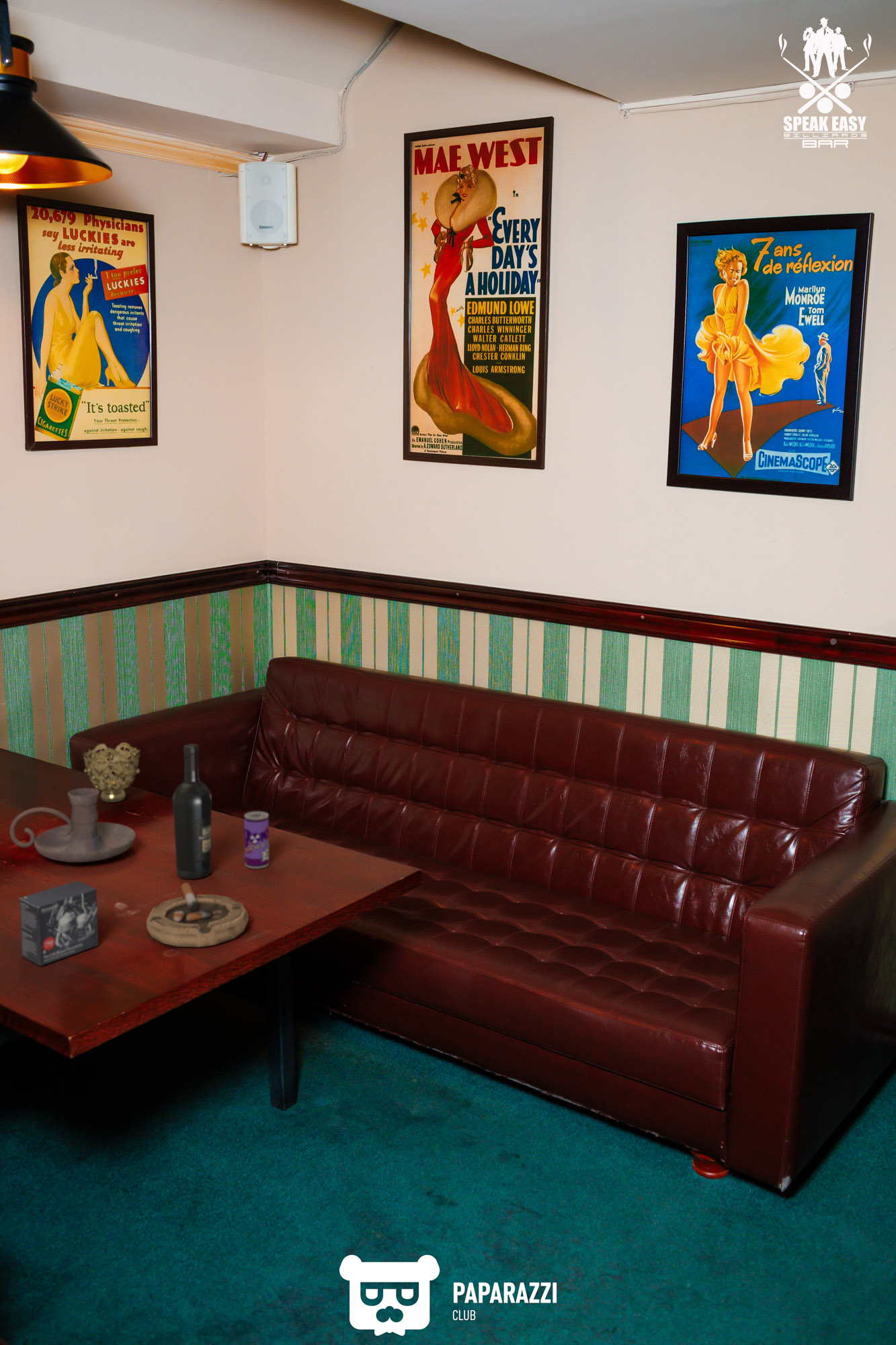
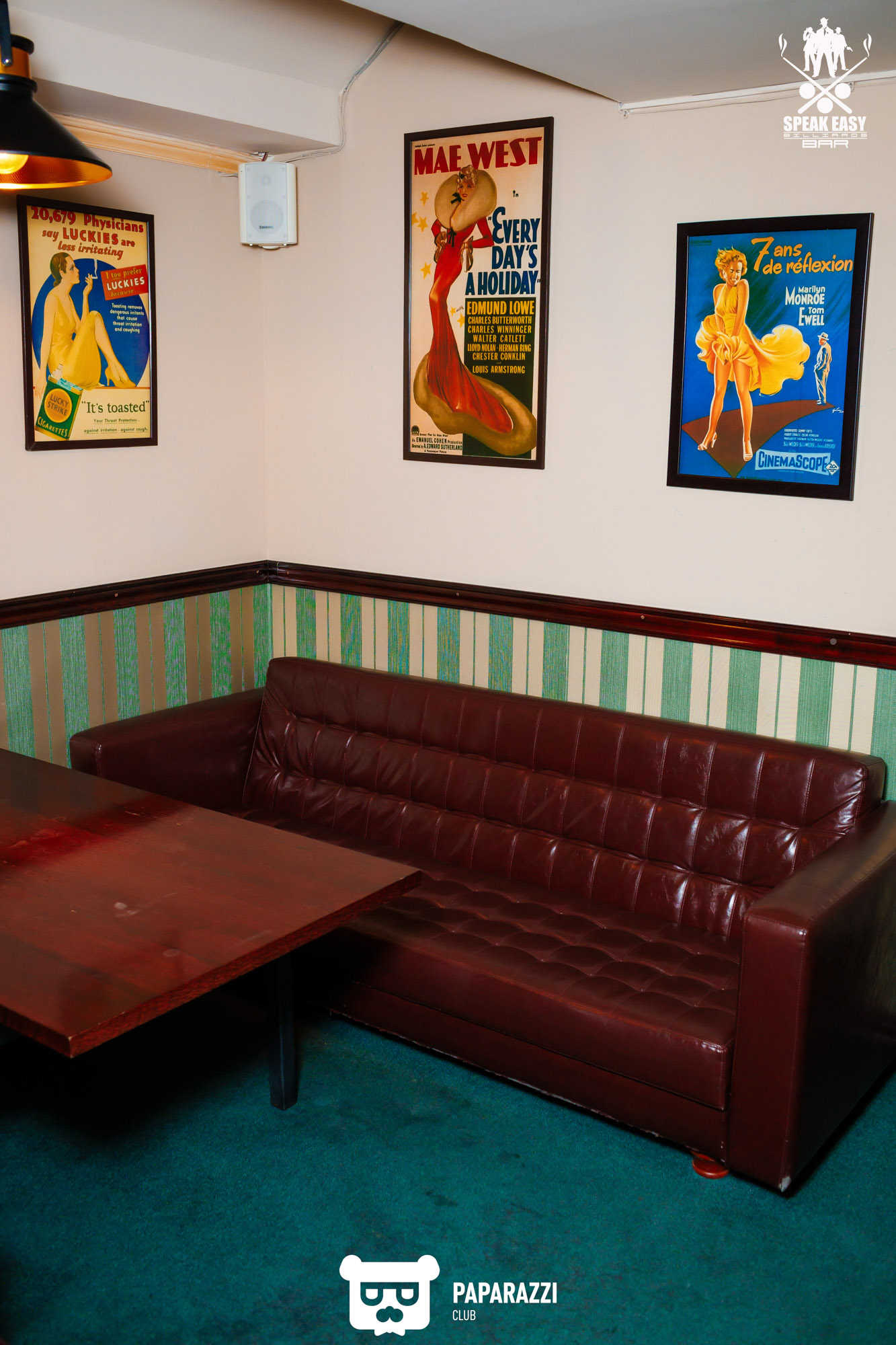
- candle holder [9,787,136,863]
- beverage can [244,811,270,869]
- ashtray [146,882,249,948]
- decorative bowl [81,742,141,803]
- wine bottle [172,743,212,880]
- small box [18,880,99,966]
